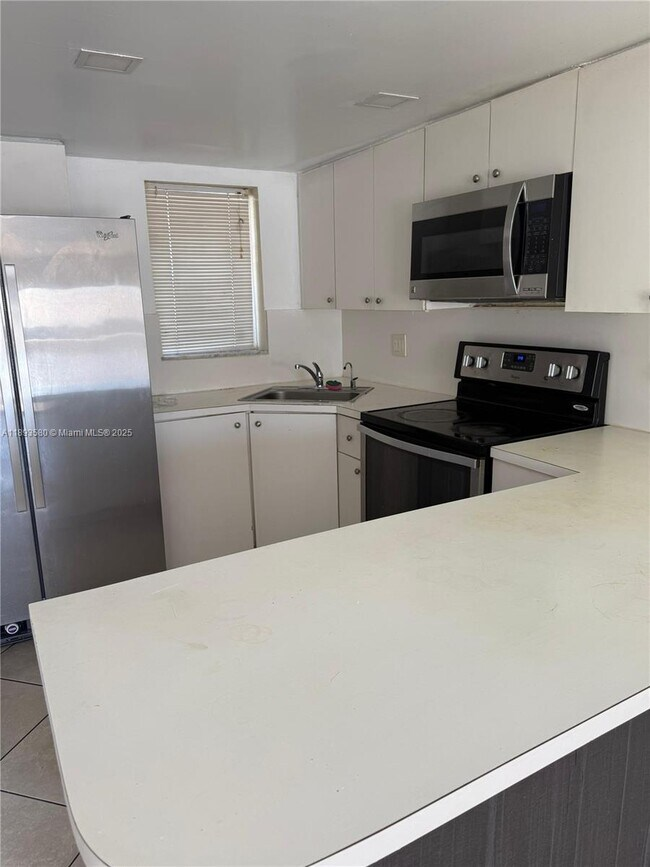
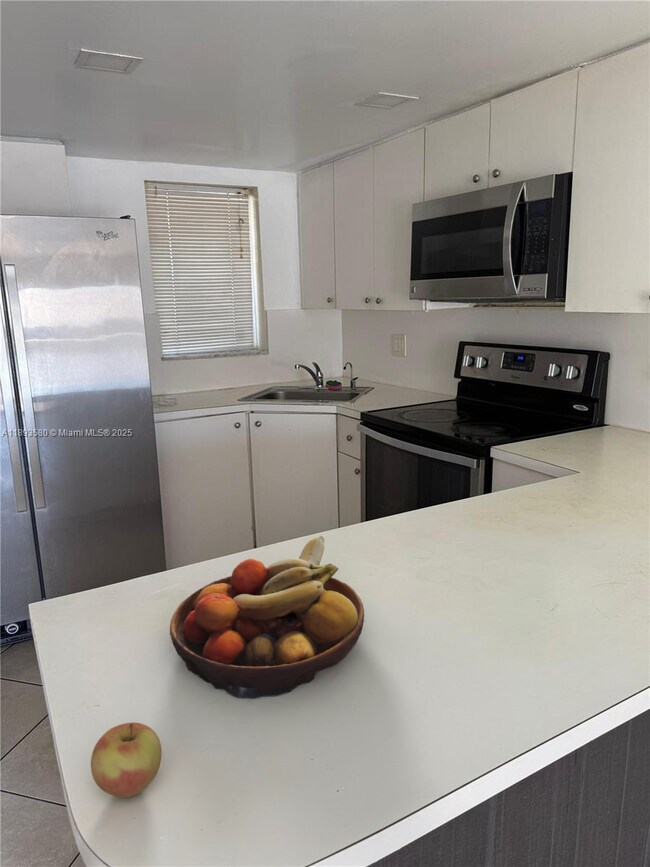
+ apple [90,721,162,799]
+ fruit bowl [169,535,365,699]
